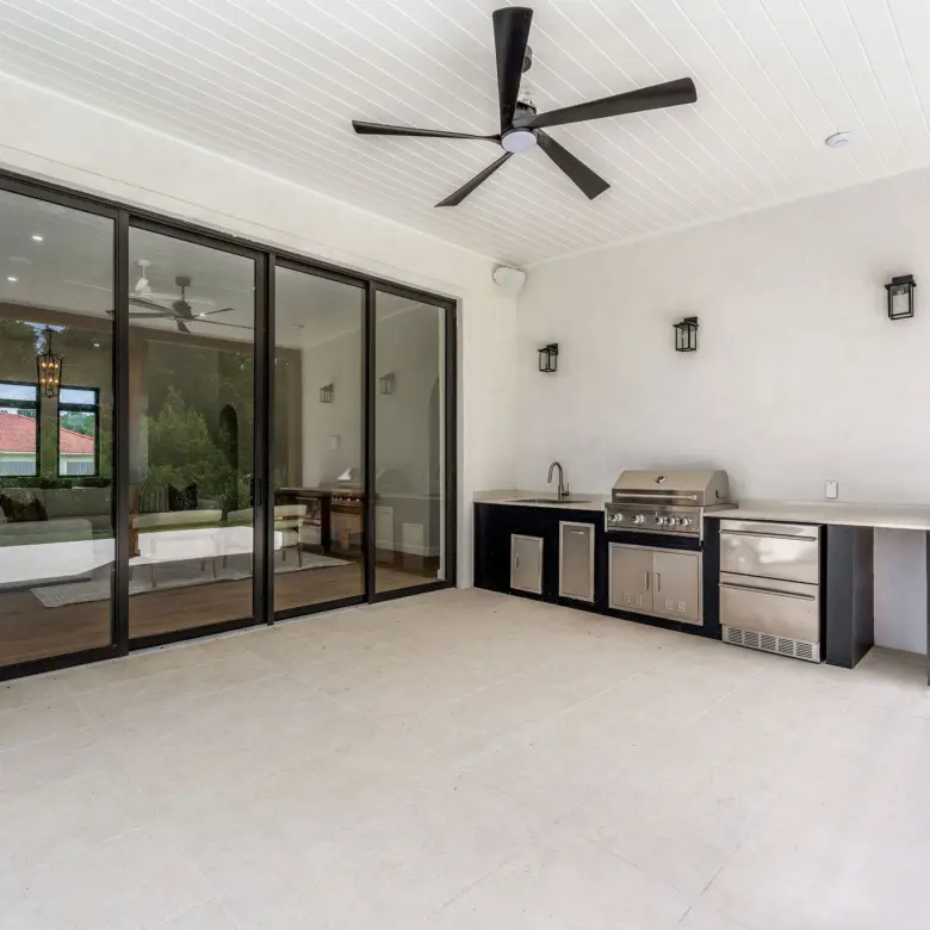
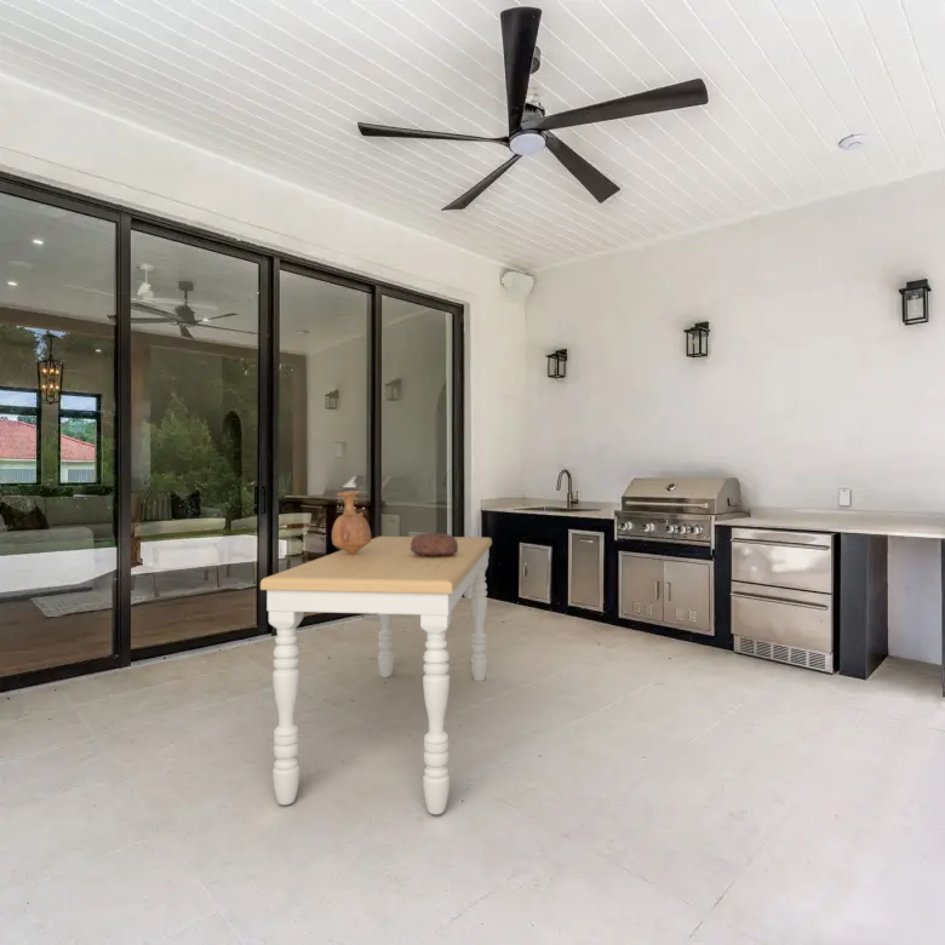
+ decorative bowl [411,532,458,557]
+ dining table [259,536,493,815]
+ vase [331,489,372,555]
